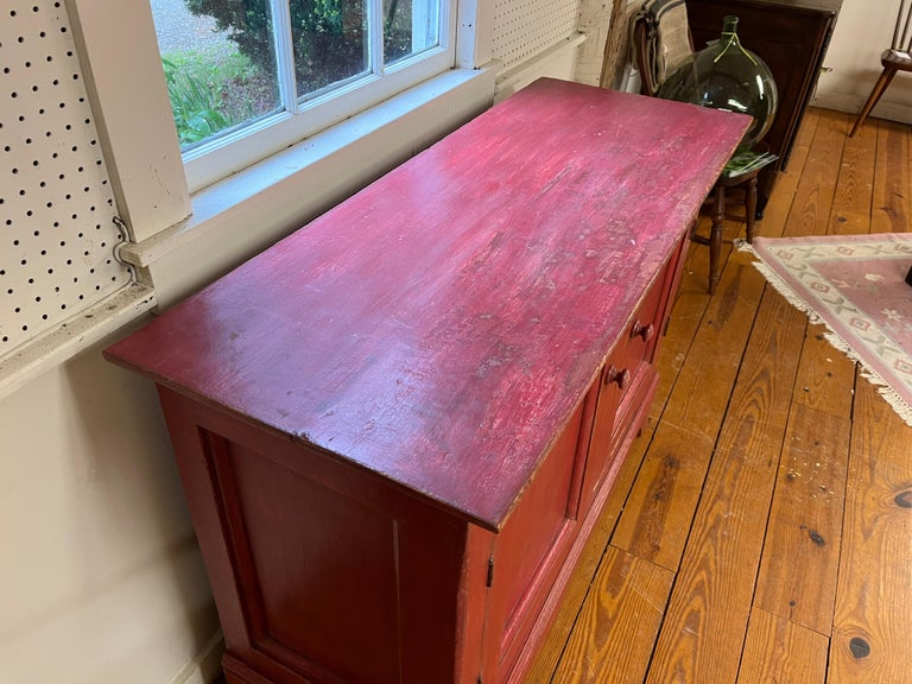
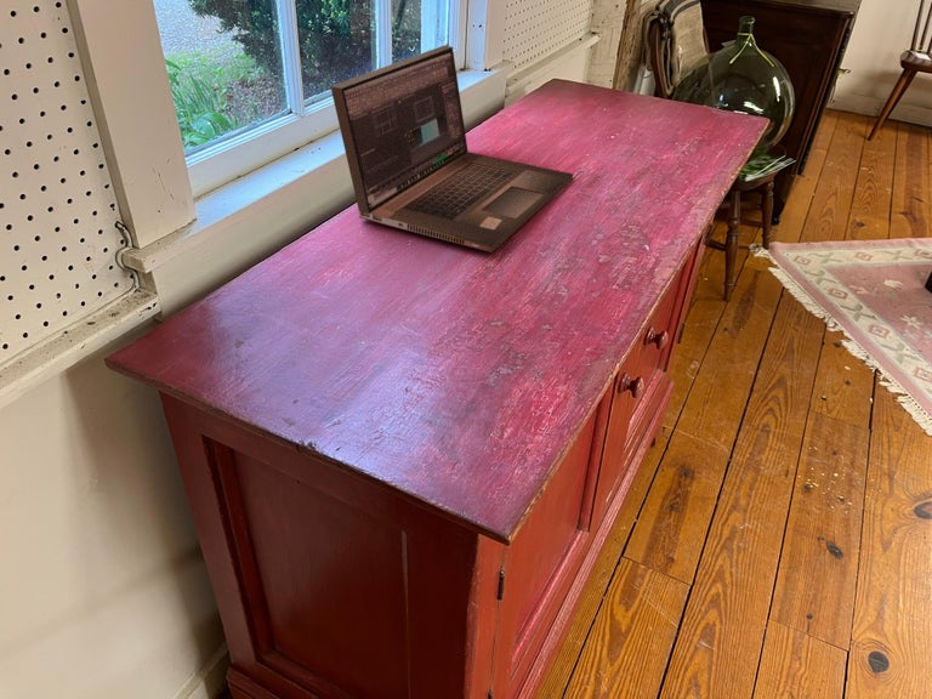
+ laptop [330,45,574,254]
